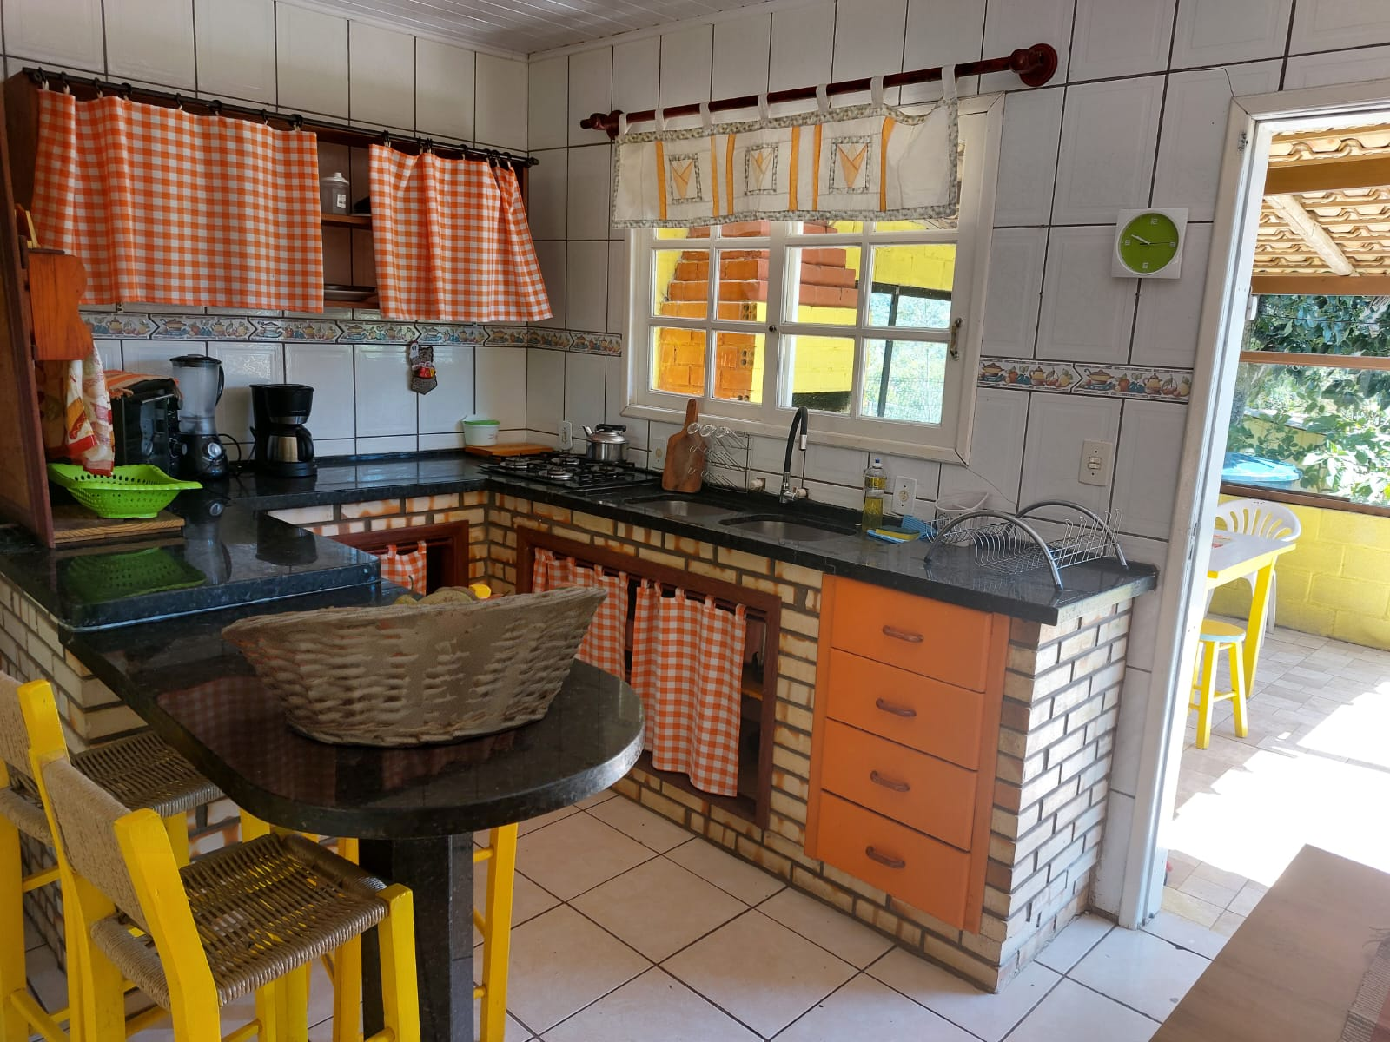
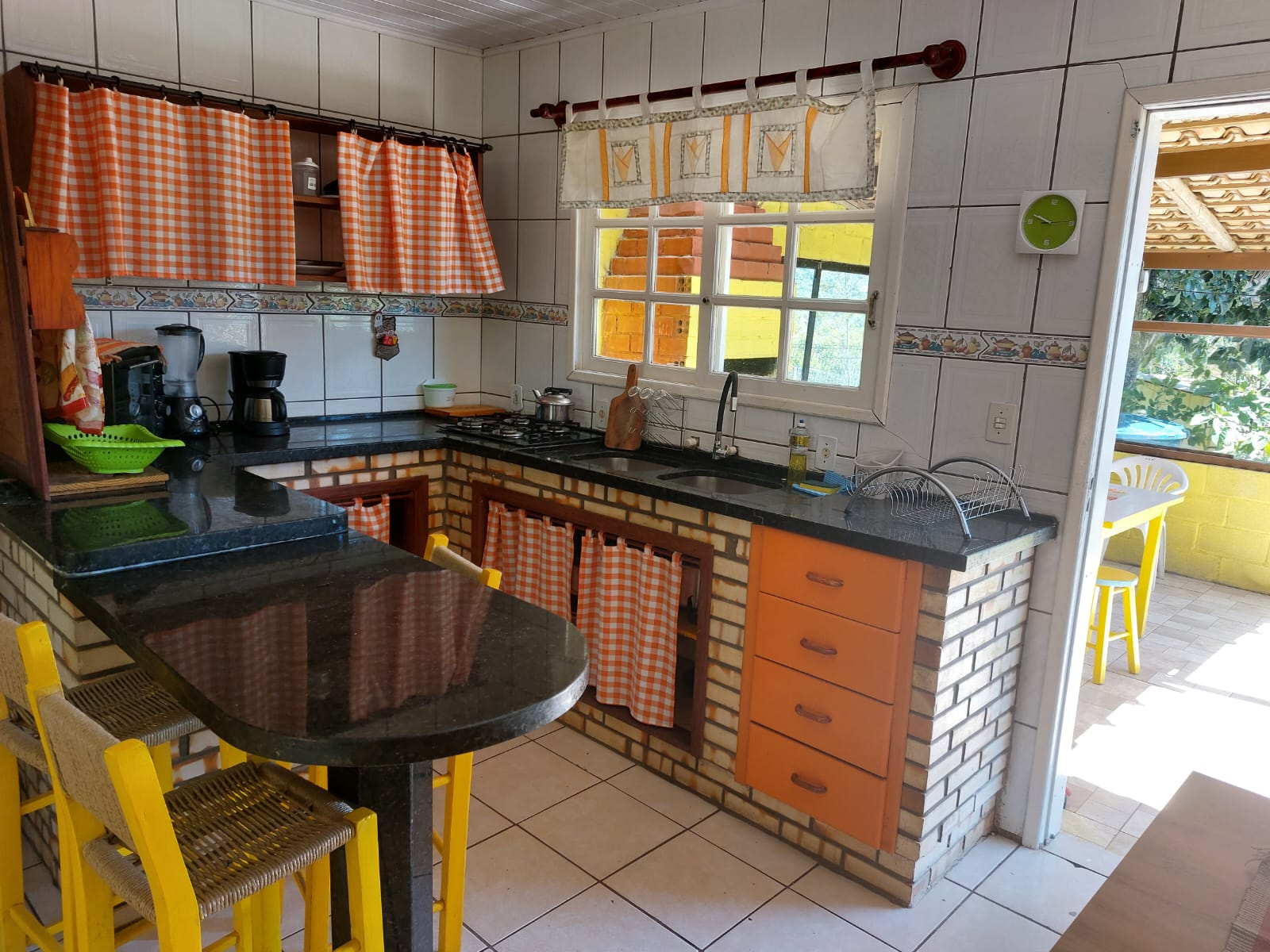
- fruit basket [220,574,609,749]
